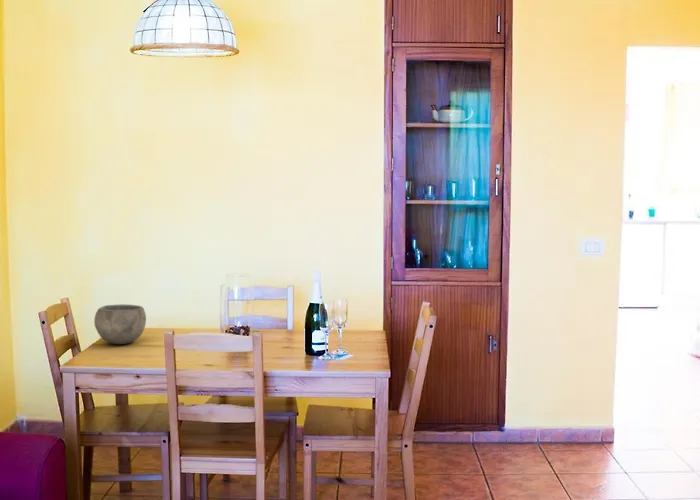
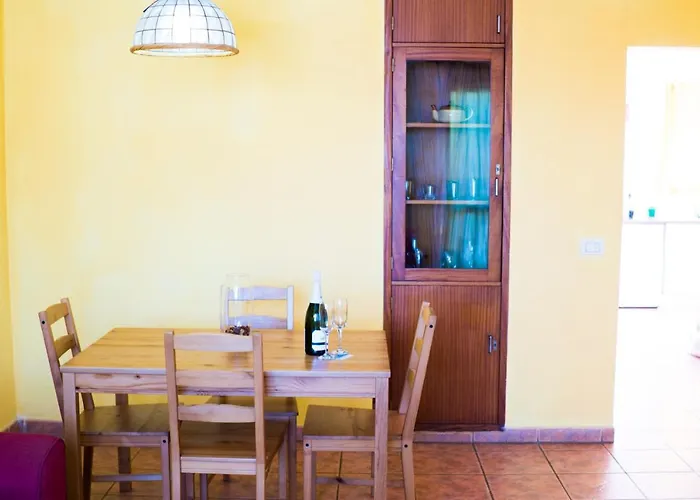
- bowl [93,303,147,345]
